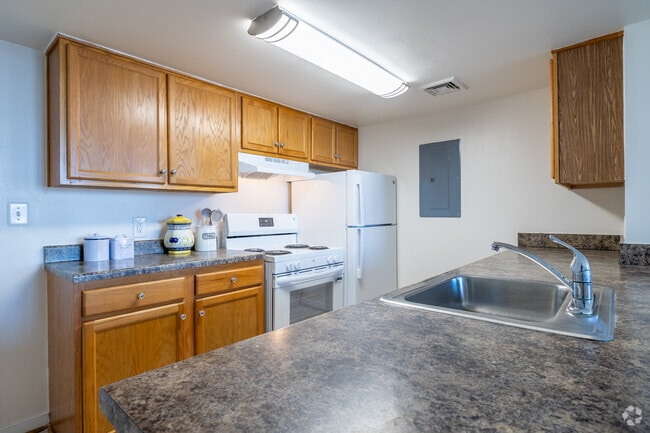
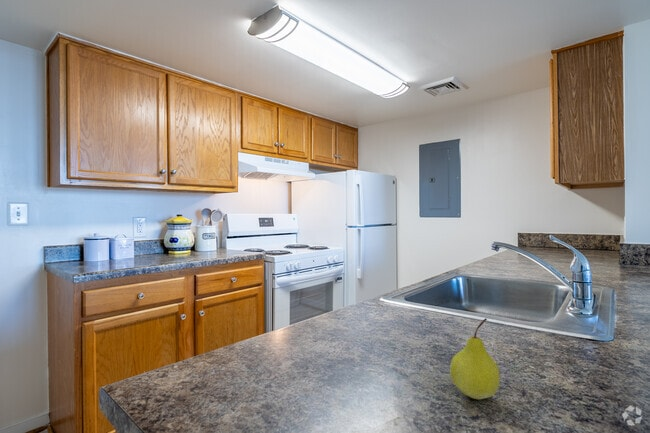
+ fruit [449,317,501,400]
